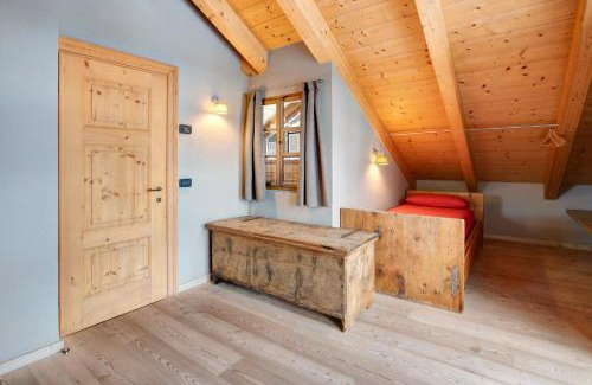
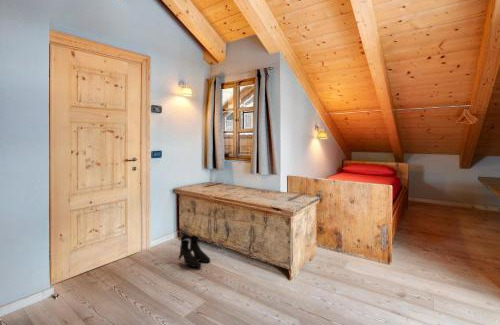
+ boots [178,235,211,268]
